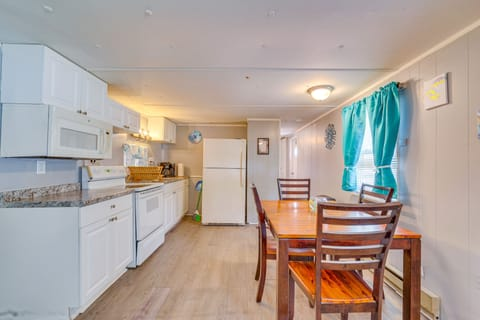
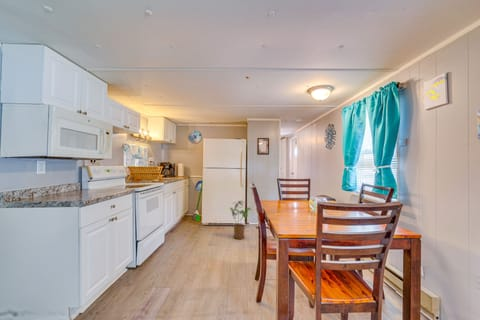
+ house plant [229,200,253,240]
